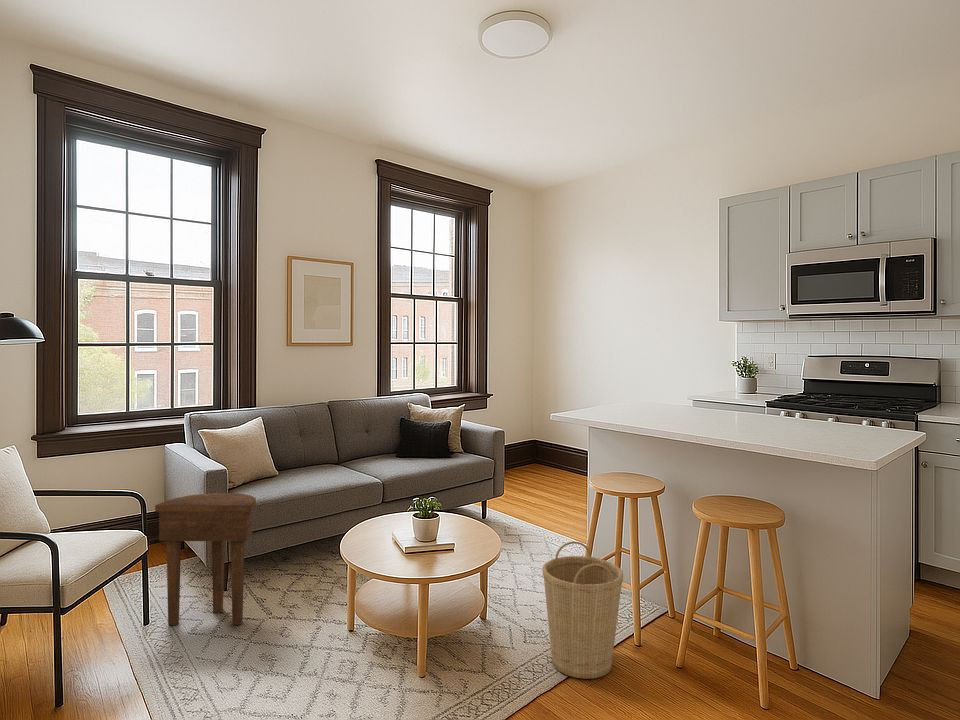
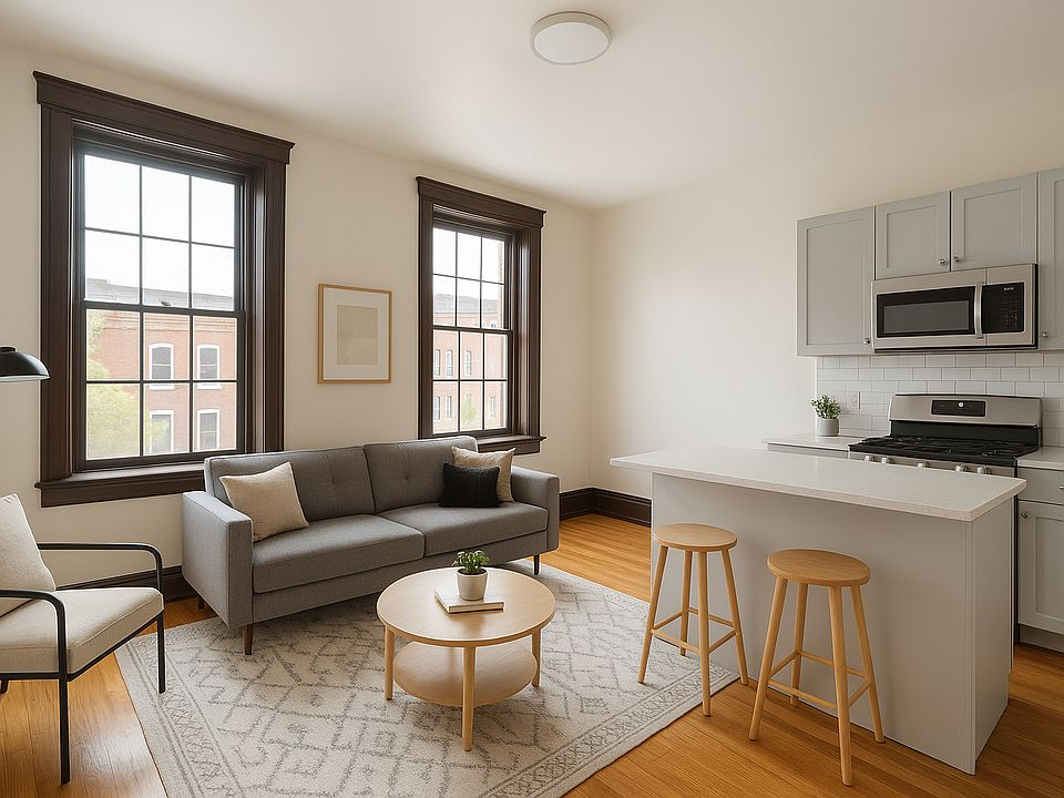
- basket [542,540,624,680]
- side table [154,492,257,626]
